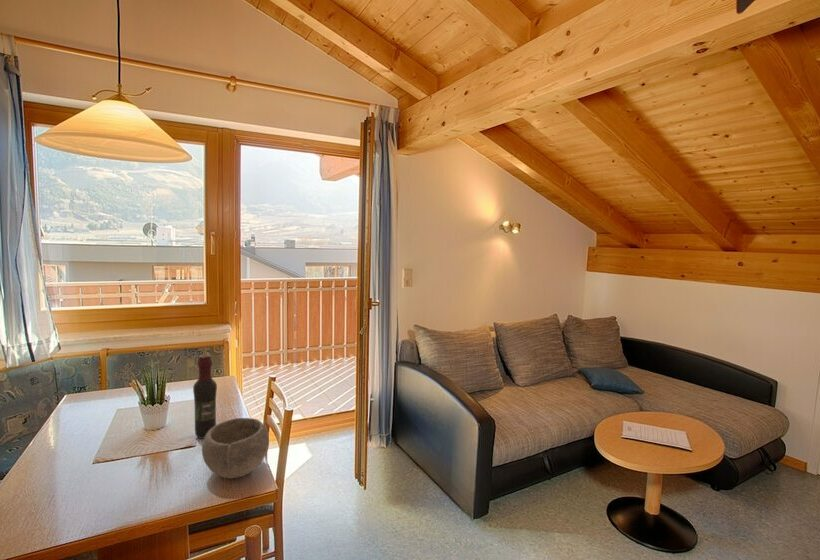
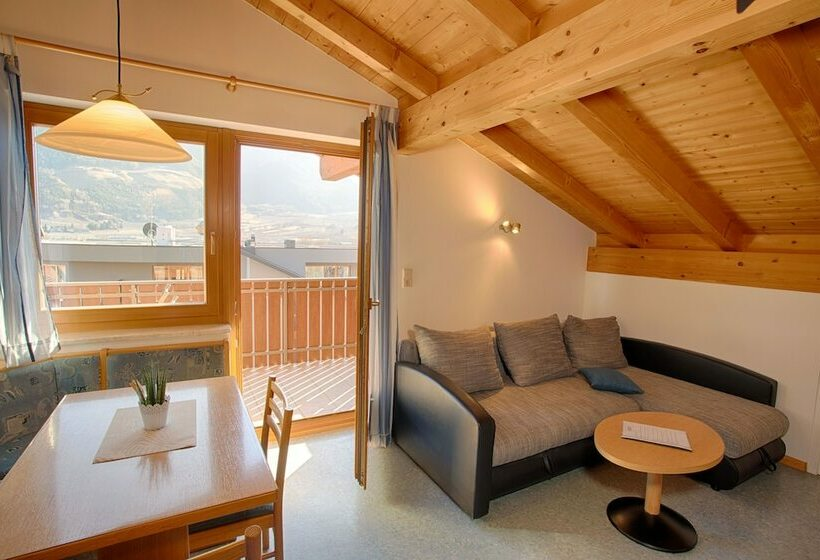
- bowl [201,417,270,479]
- wine bottle [192,354,218,440]
